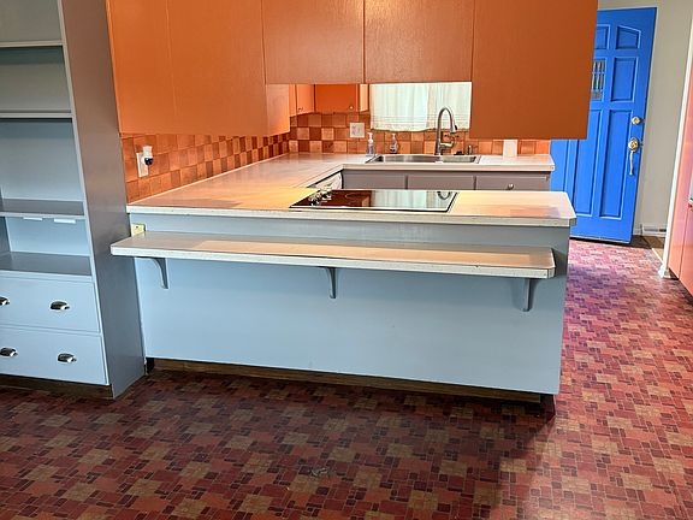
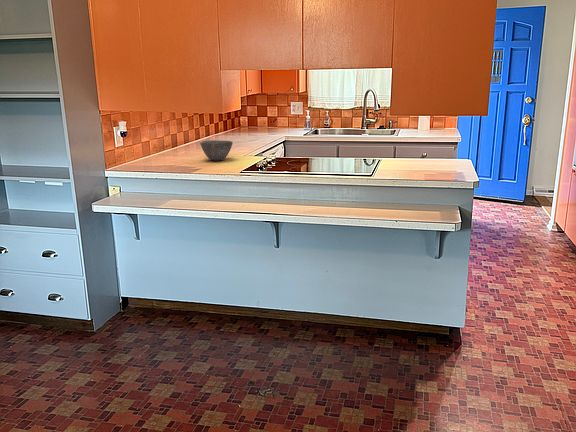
+ bowl [199,139,234,162]
